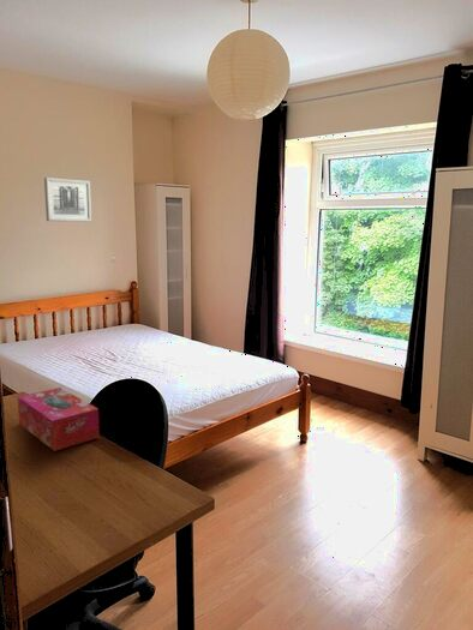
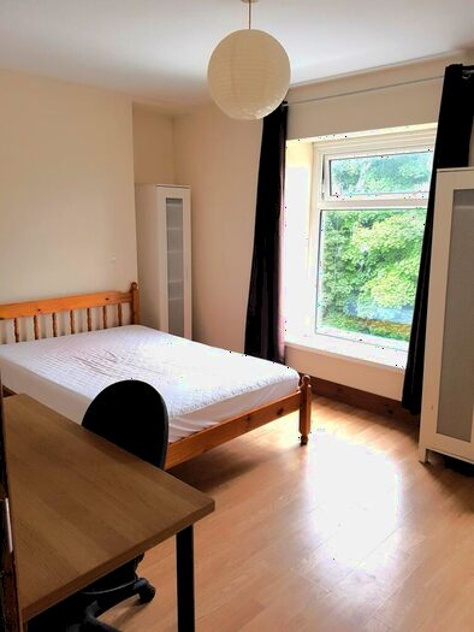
- tissue box [17,386,101,452]
- wall art [43,176,92,223]
